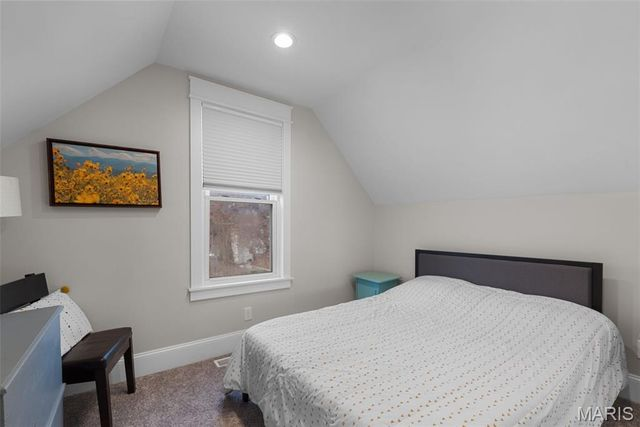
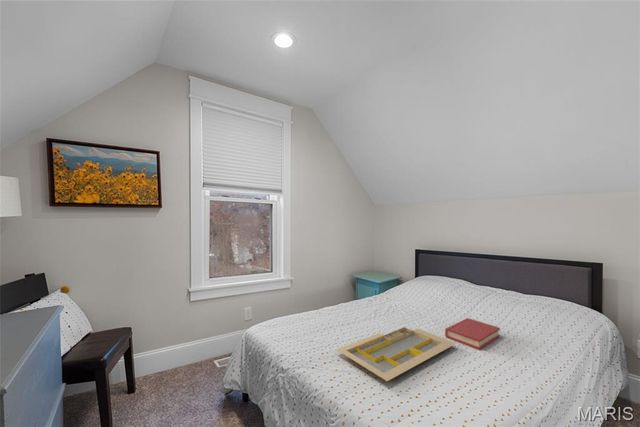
+ serving tray [336,326,457,382]
+ hardback book [444,317,501,351]
